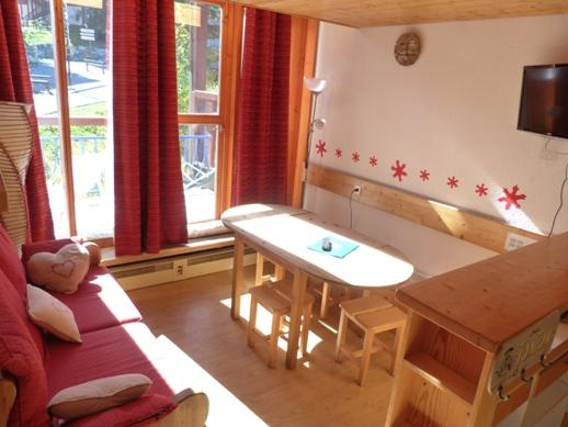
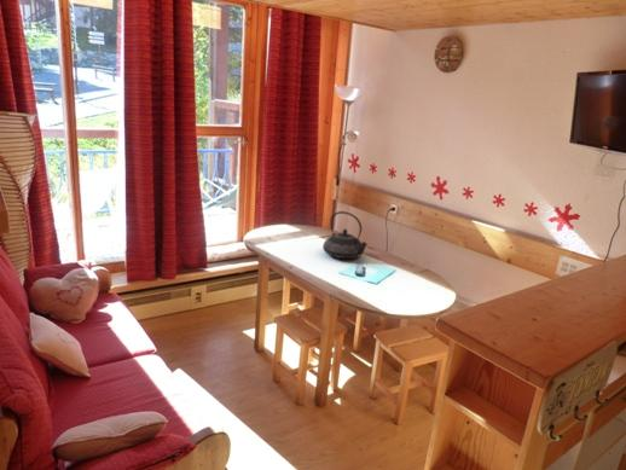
+ teapot [321,210,369,260]
